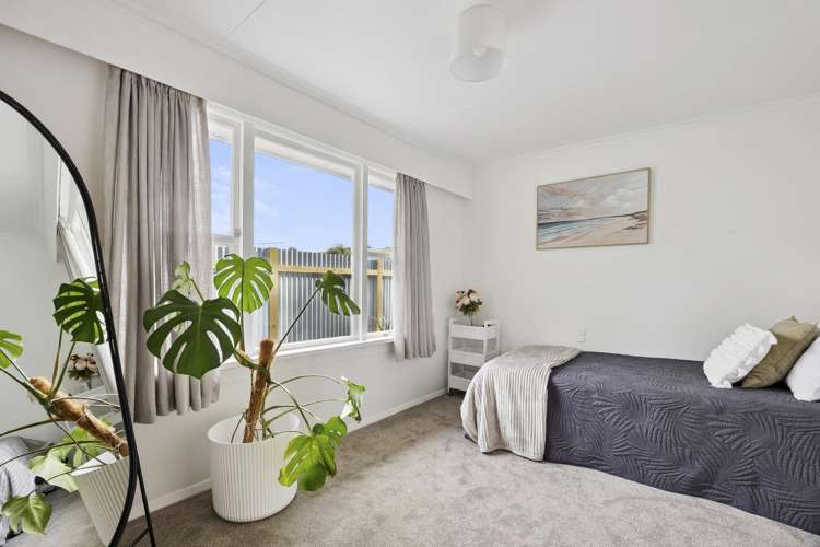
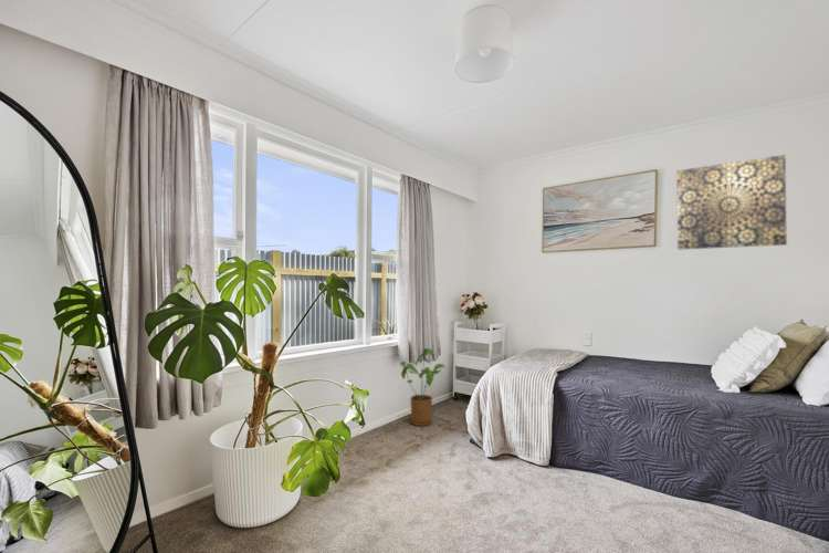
+ wall art [675,154,788,251]
+ house plant [399,347,449,427]
